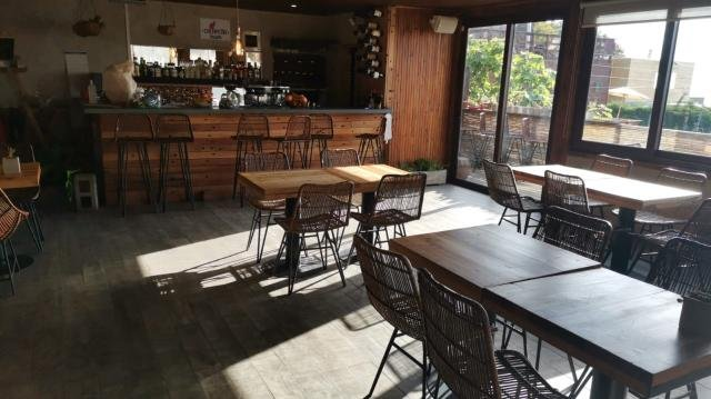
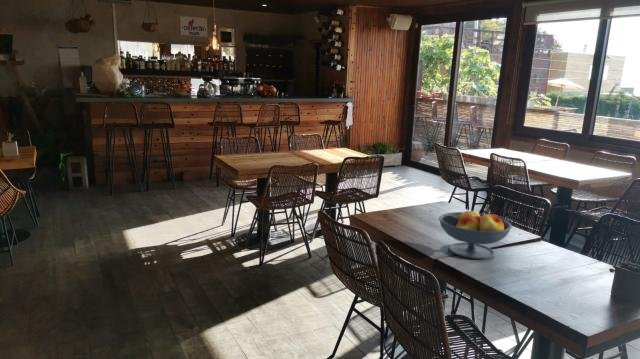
+ fruit bowl [438,208,513,260]
